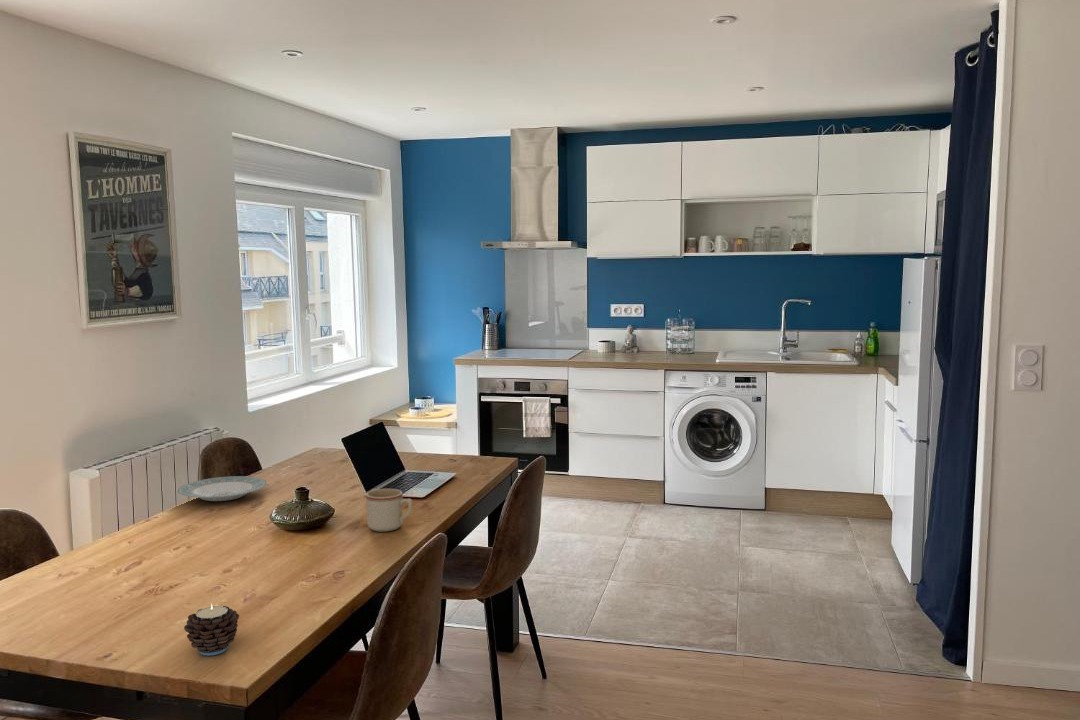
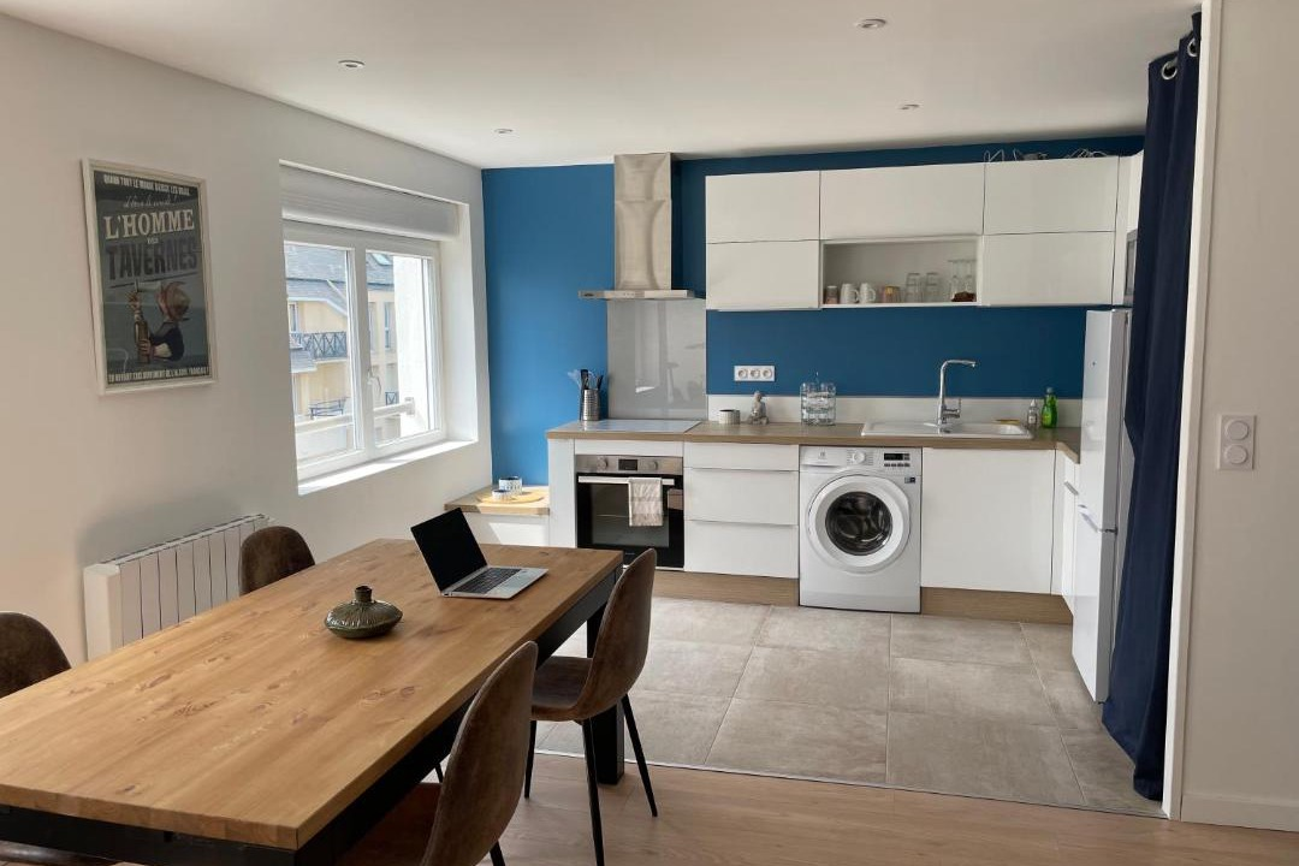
- mug [365,488,413,532]
- plate [177,475,268,502]
- candle [183,602,240,657]
